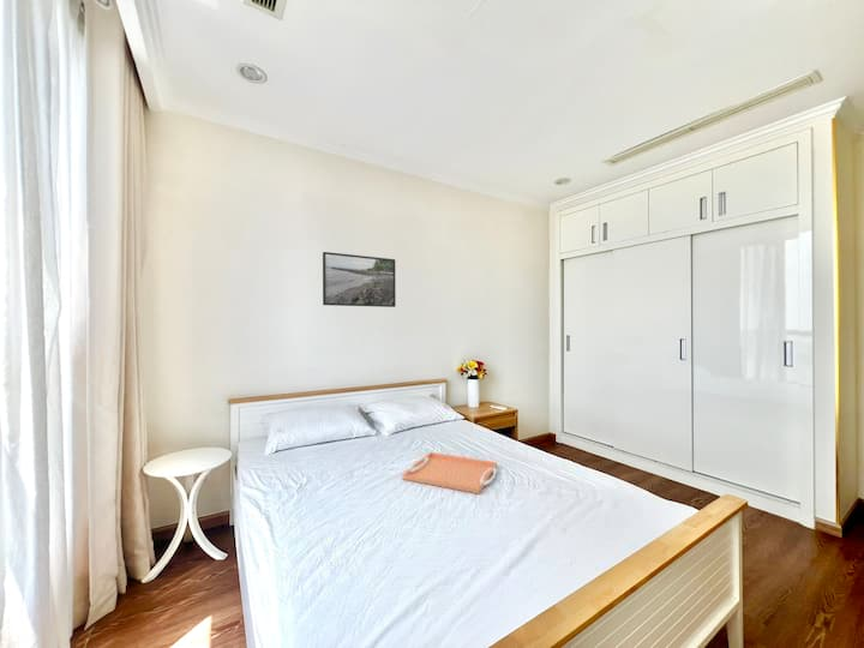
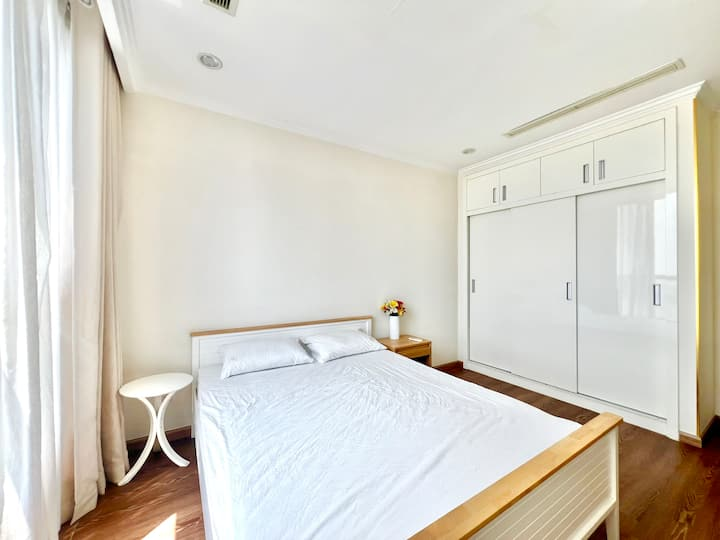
- serving tray [401,451,498,496]
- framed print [322,251,397,308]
